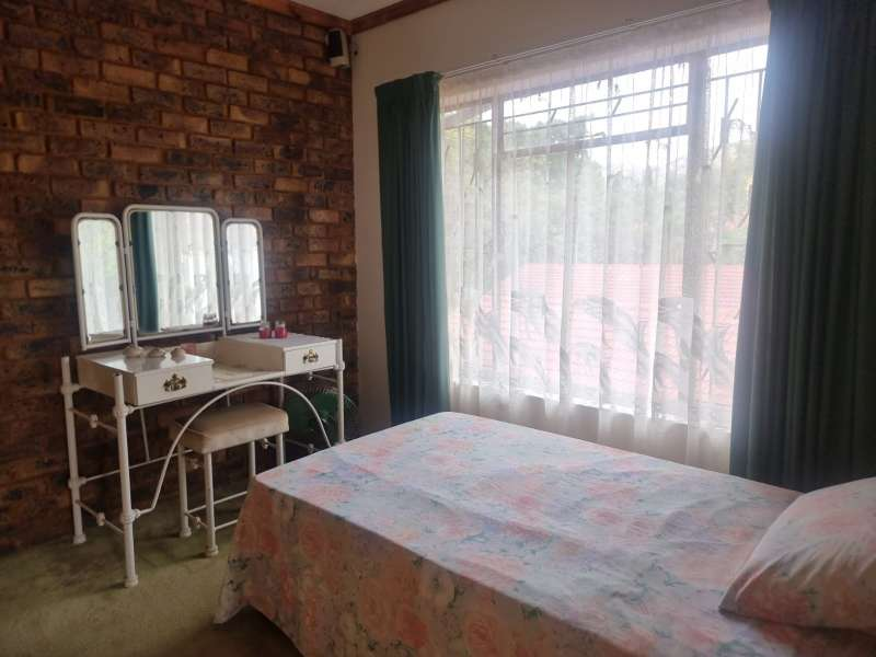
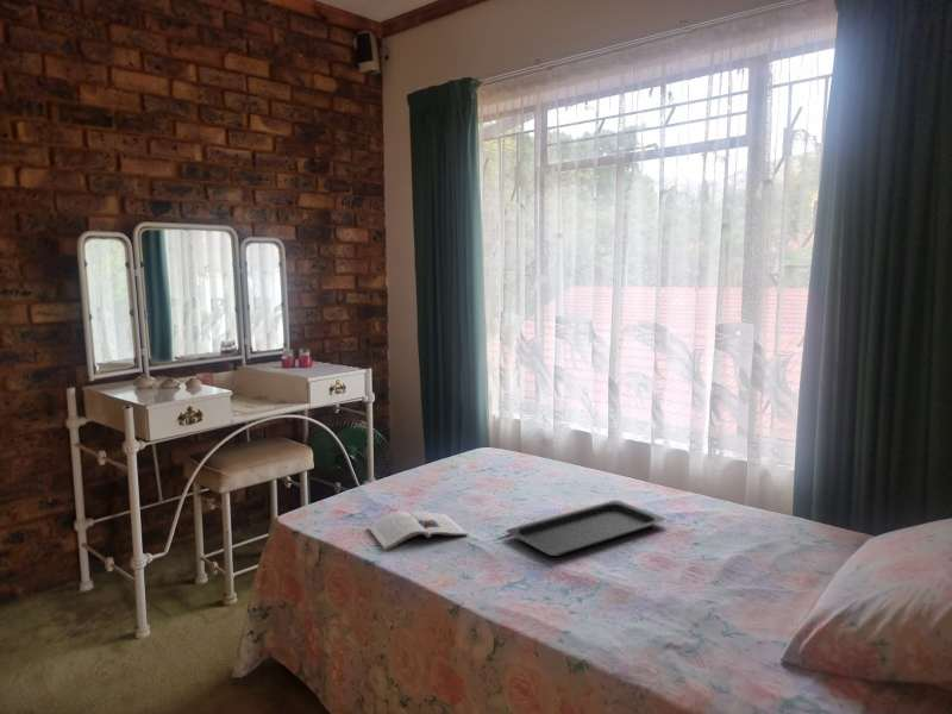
+ magazine [367,509,470,552]
+ serving tray [505,499,666,558]
